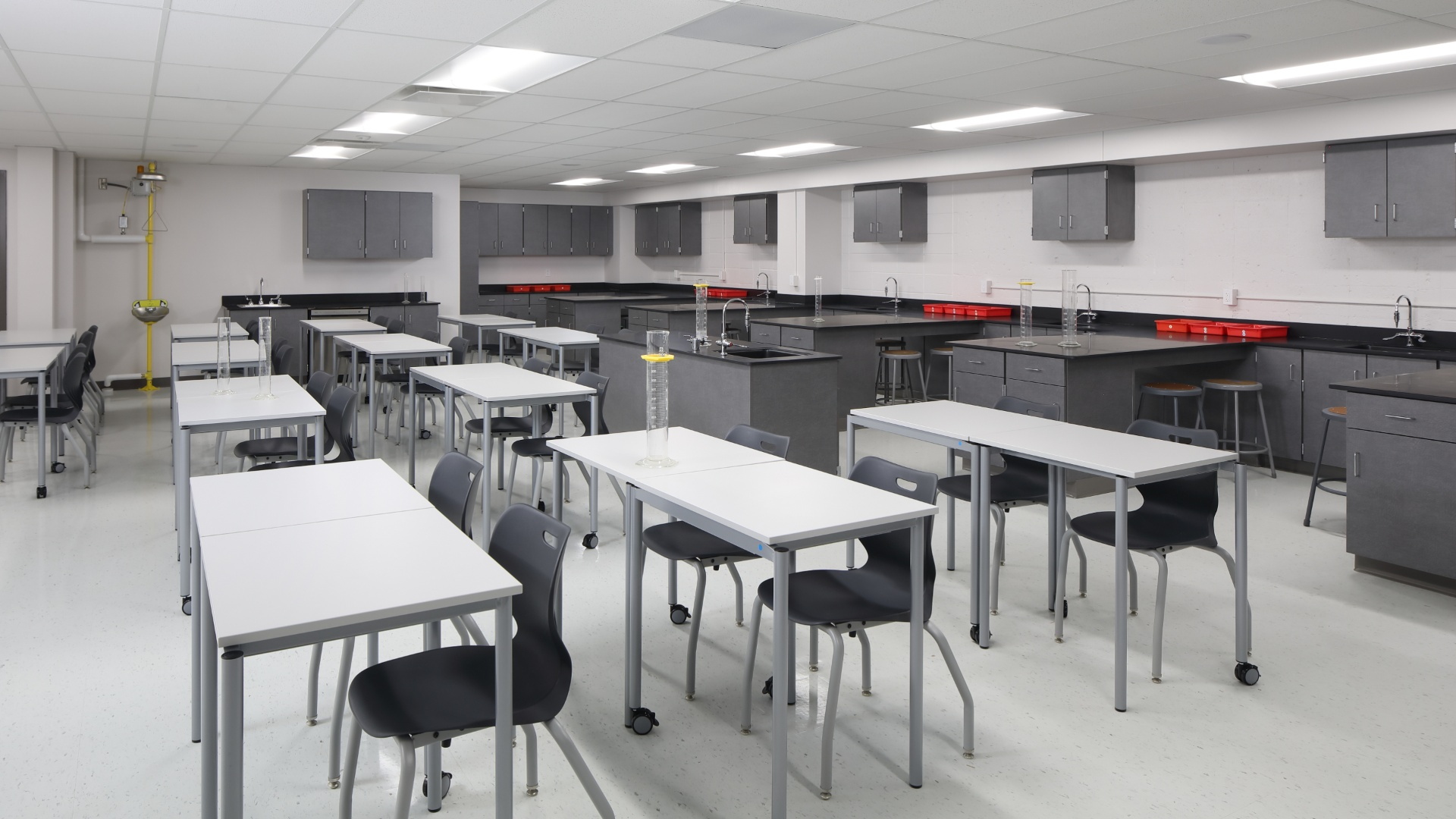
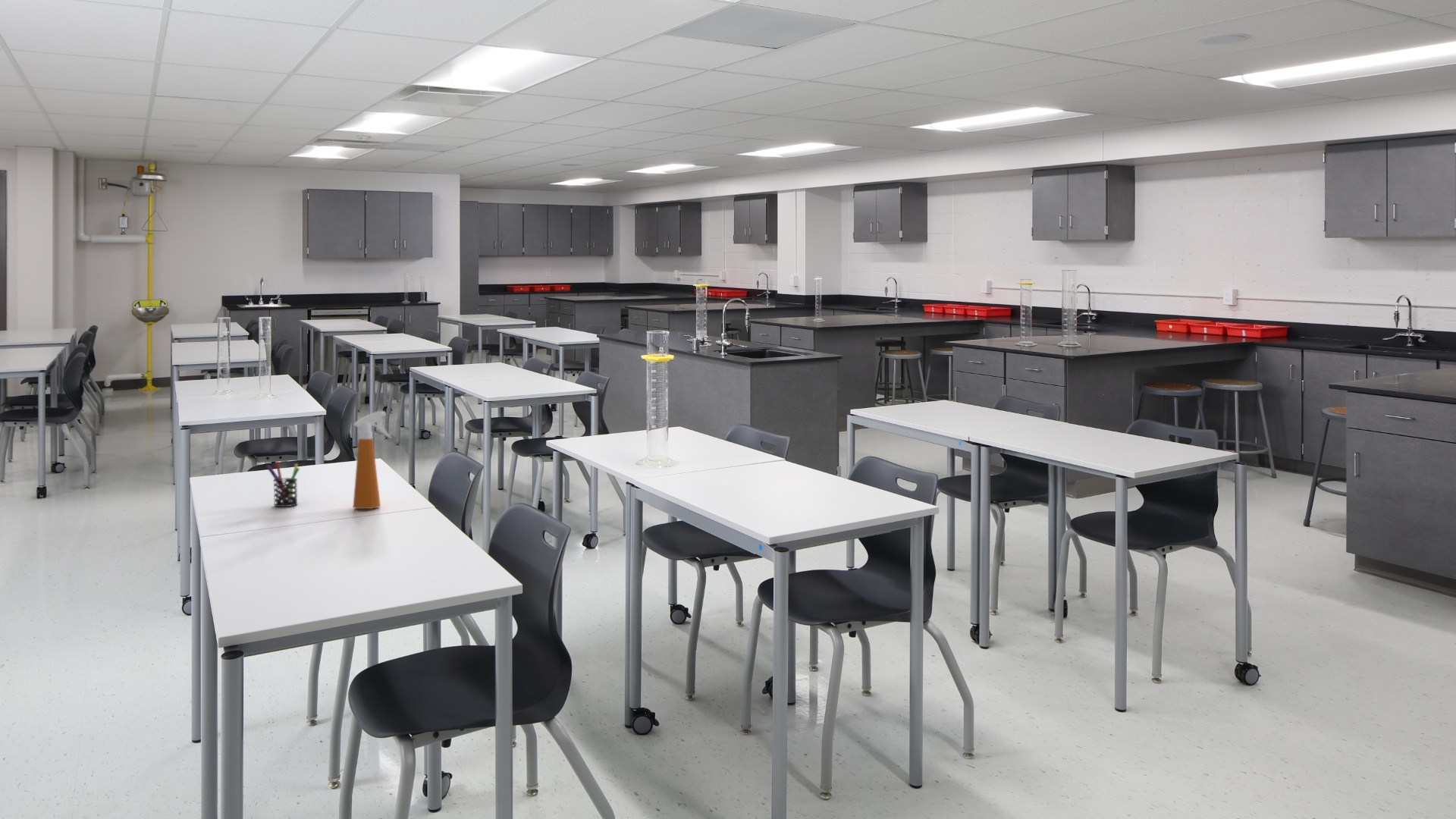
+ spray bottle [353,410,392,510]
+ pen holder [266,460,300,507]
